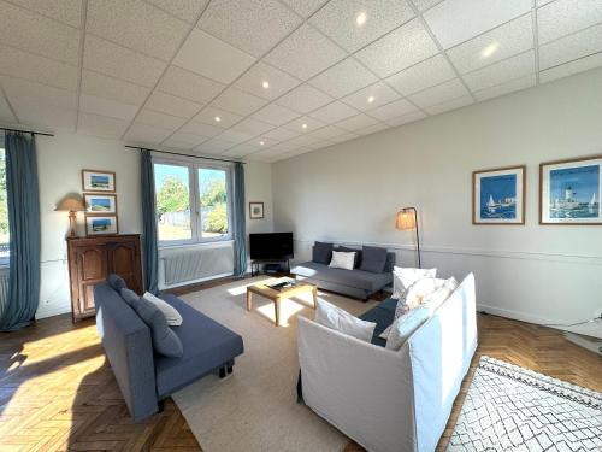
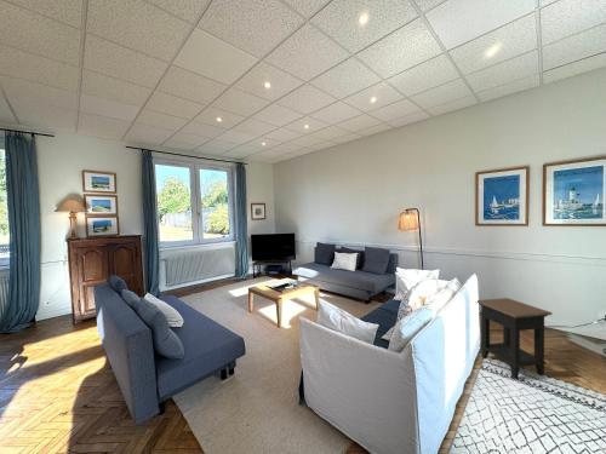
+ side table [476,297,554,380]
